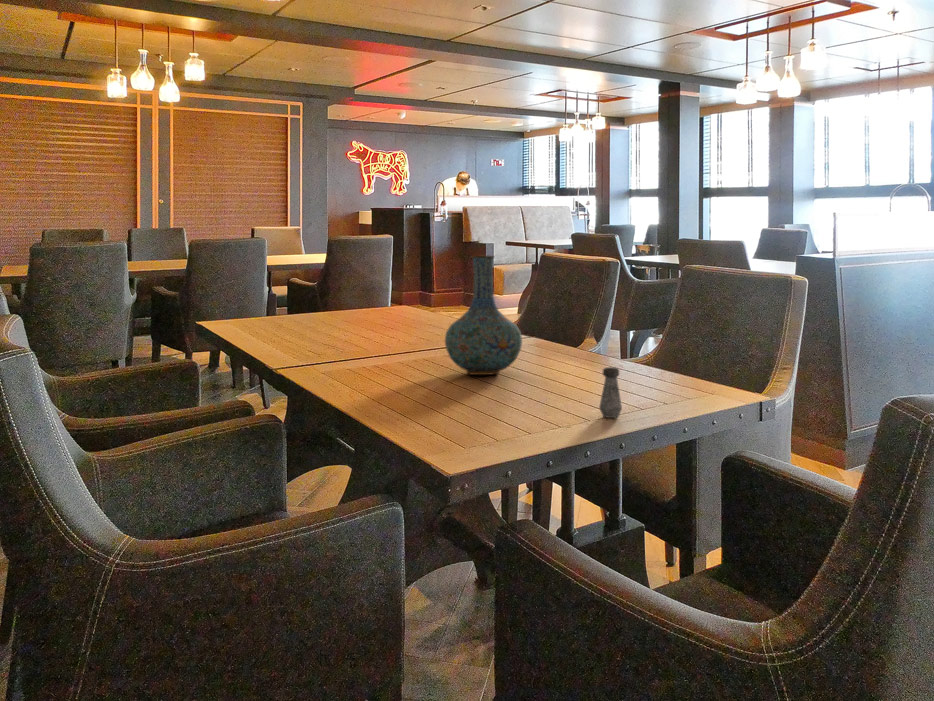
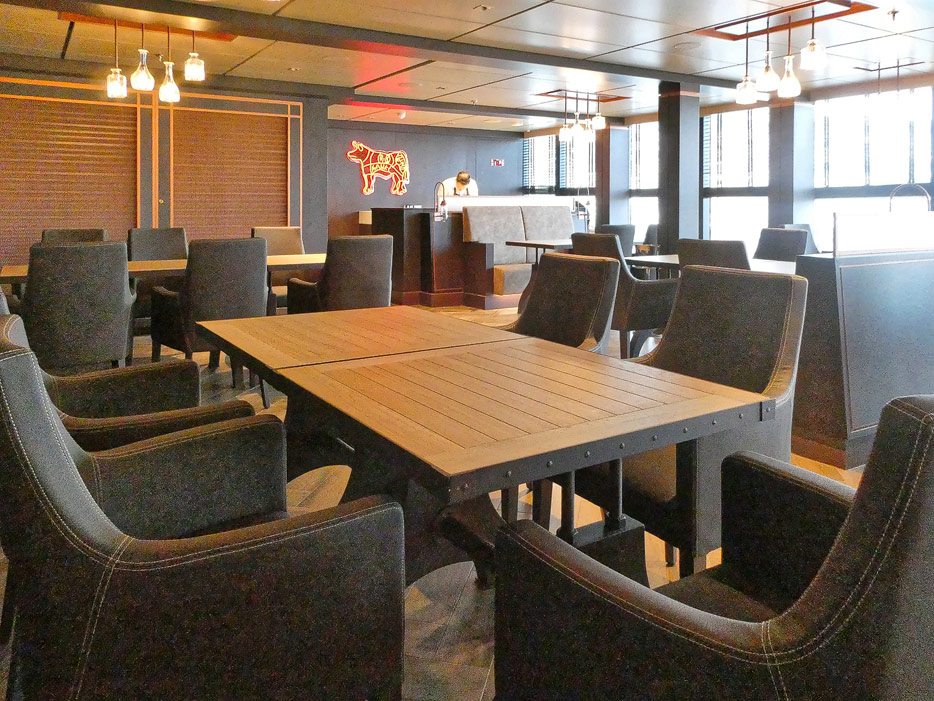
- vase [444,255,523,376]
- salt shaker [598,366,623,419]
